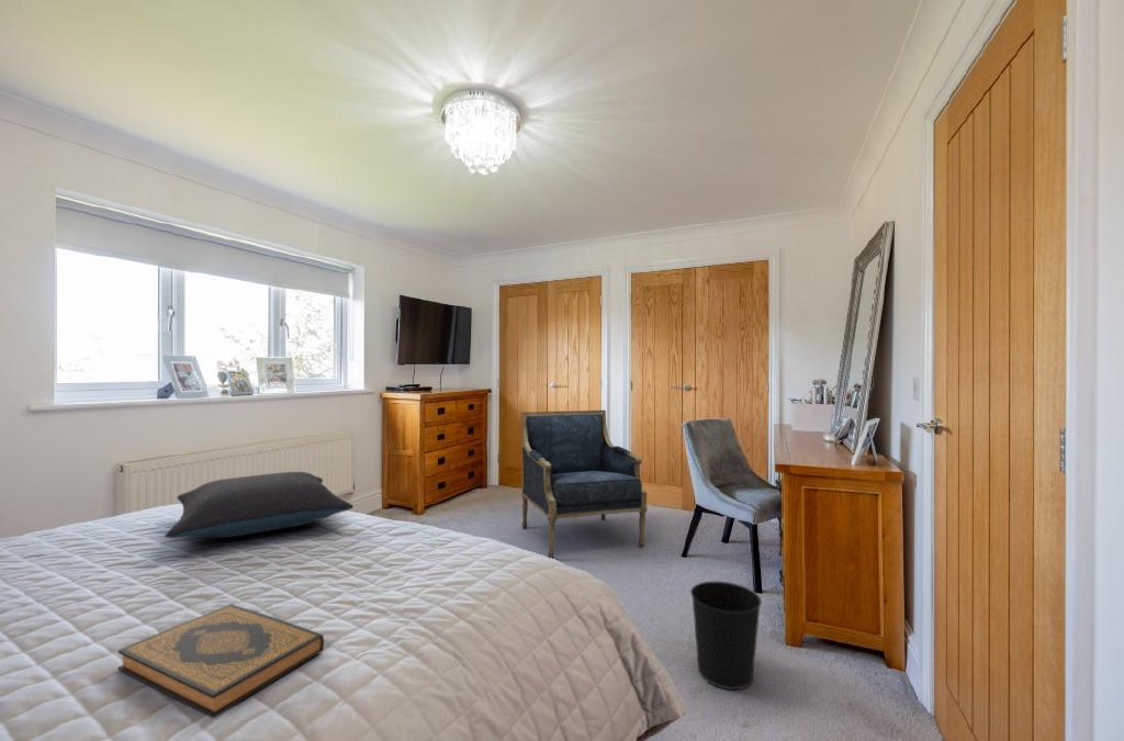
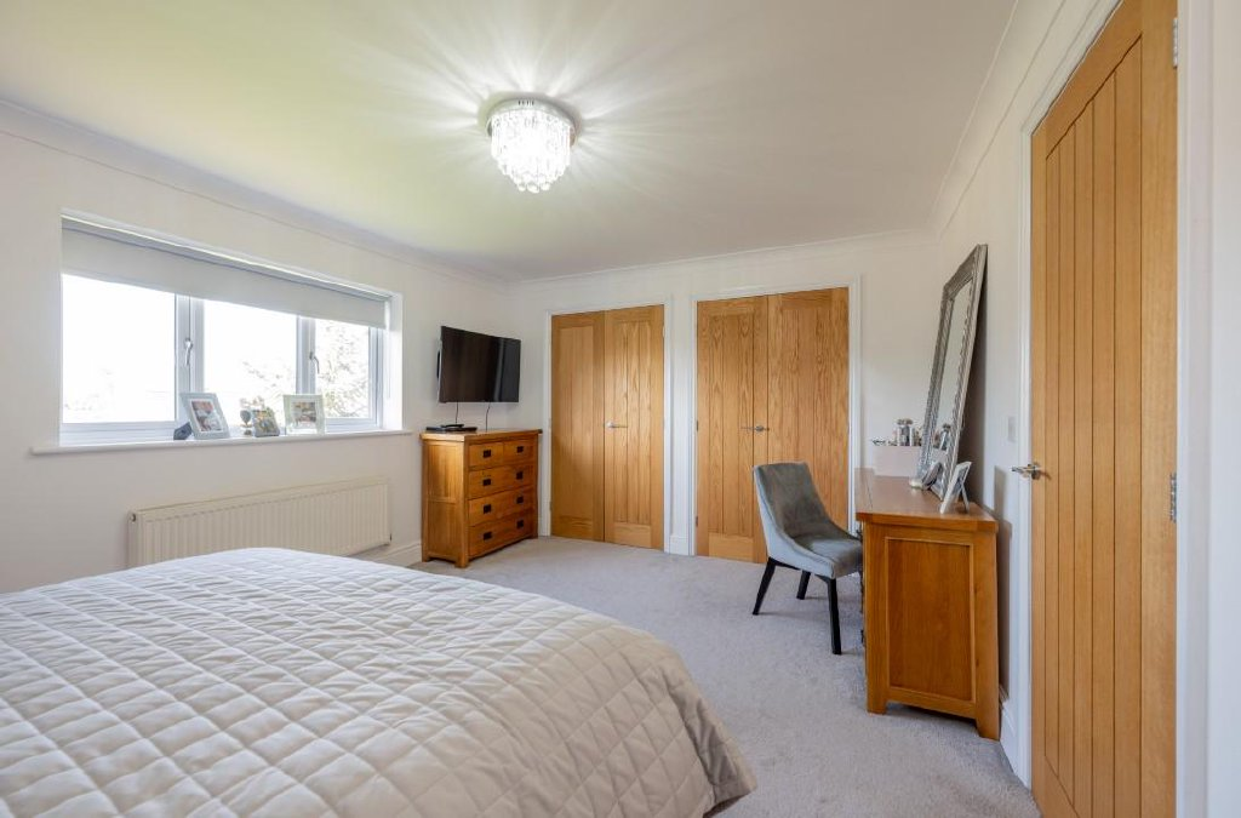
- hardback book [117,603,325,719]
- armchair [520,409,649,560]
- wastebasket [689,581,763,691]
- pillow [165,471,355,539]
